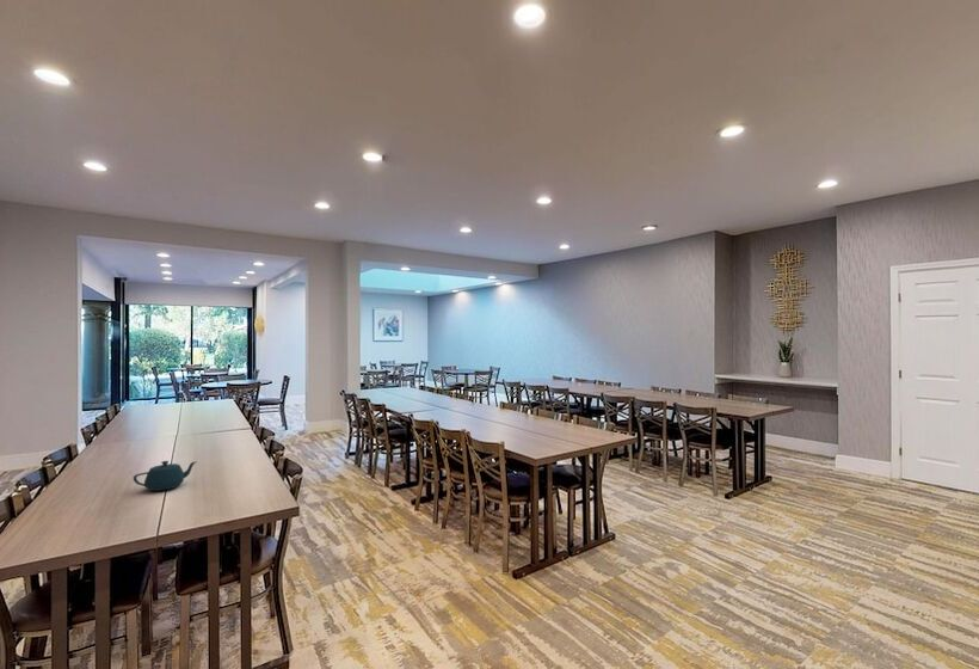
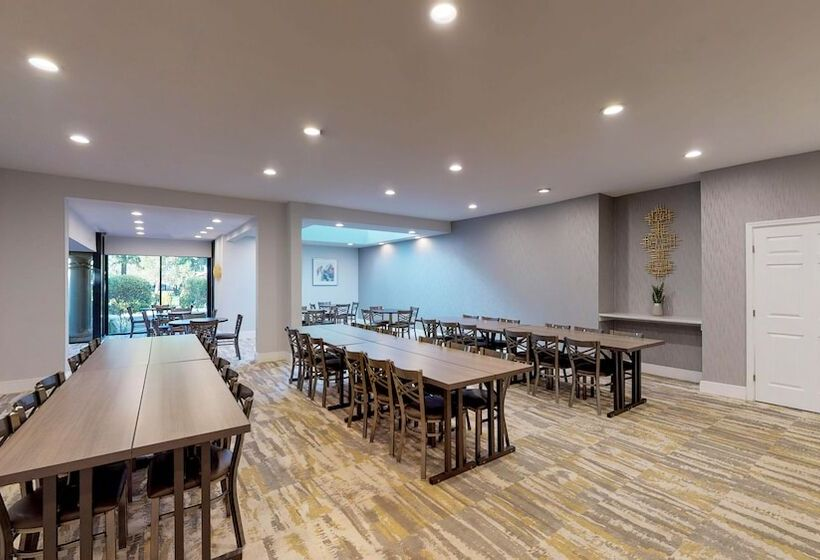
- teapot [133,460,198,492]
